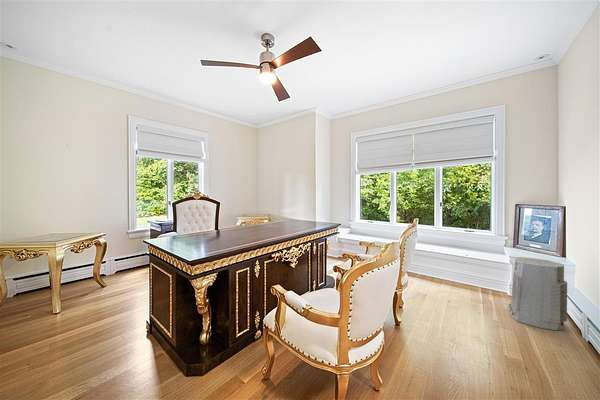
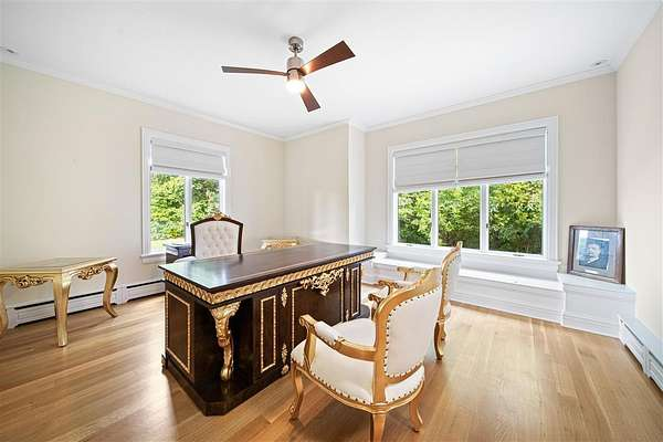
- air purifier [507,256,568,331]
